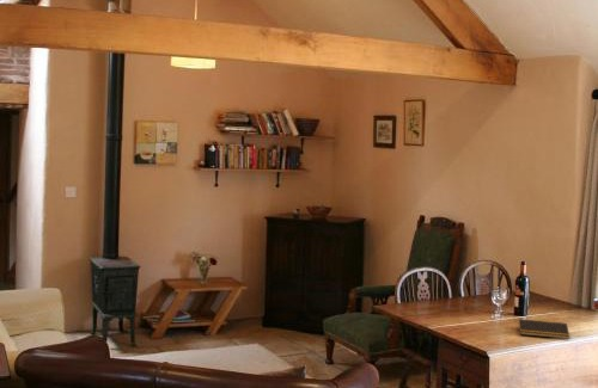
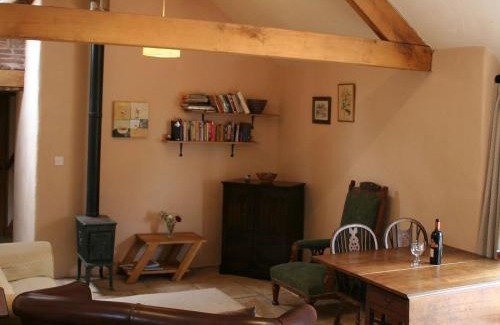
- notepad [517,318,570,340]
